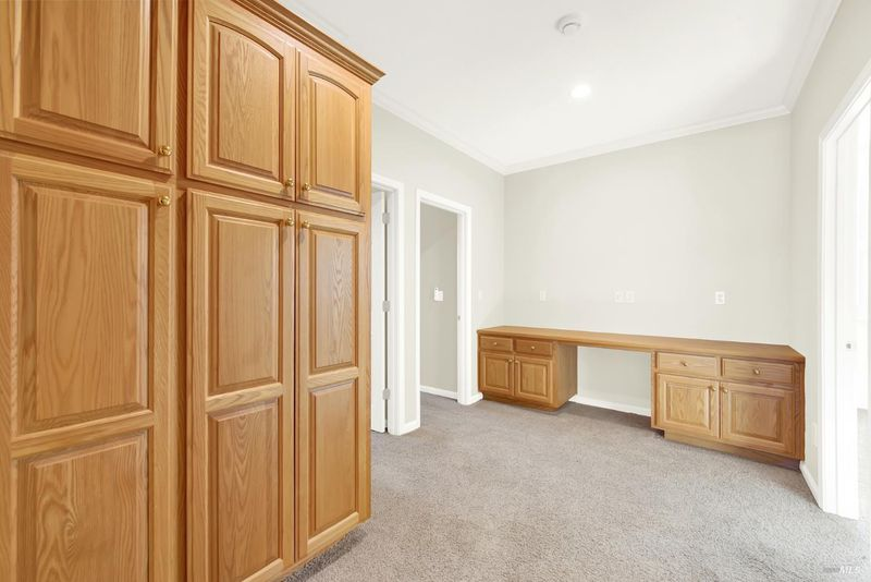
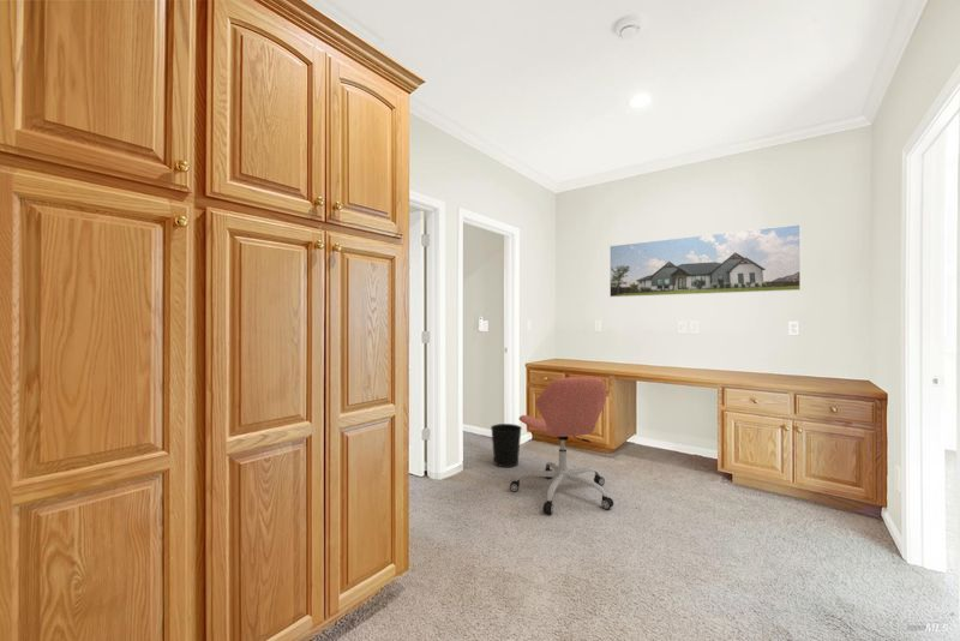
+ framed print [608,223,802,298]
+ wastebasket [490,423,523,468]
+ office chair [509,376,614,515]
